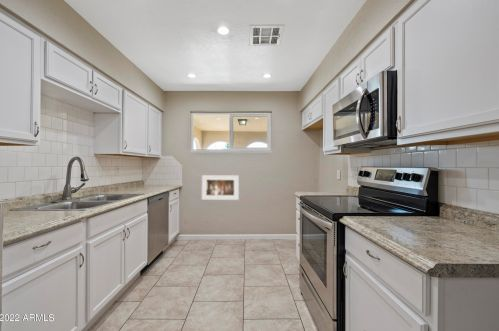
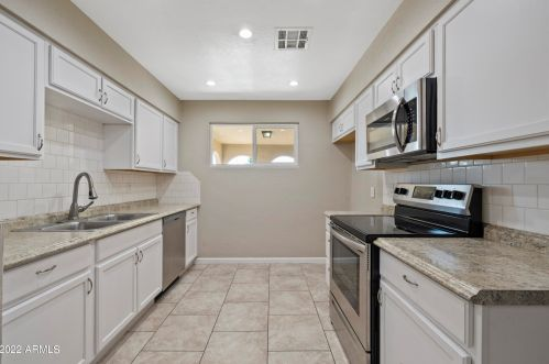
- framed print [201,174,240,201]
